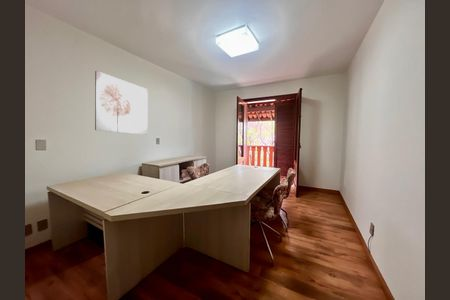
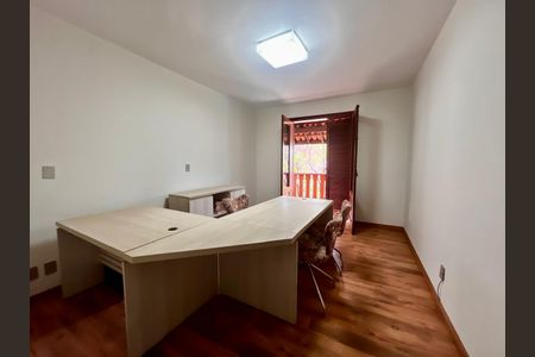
- wall art [94,70,149,136]
